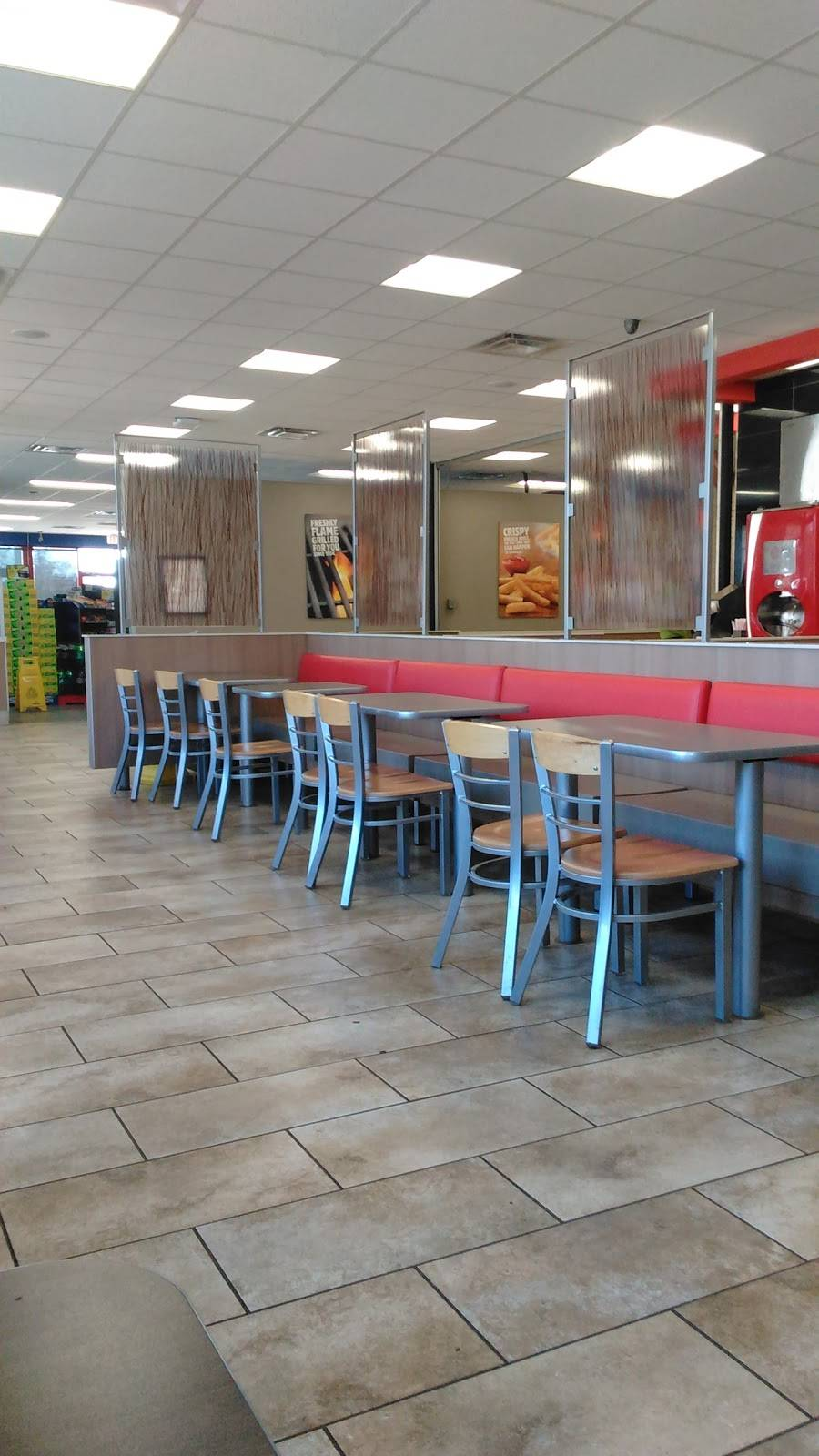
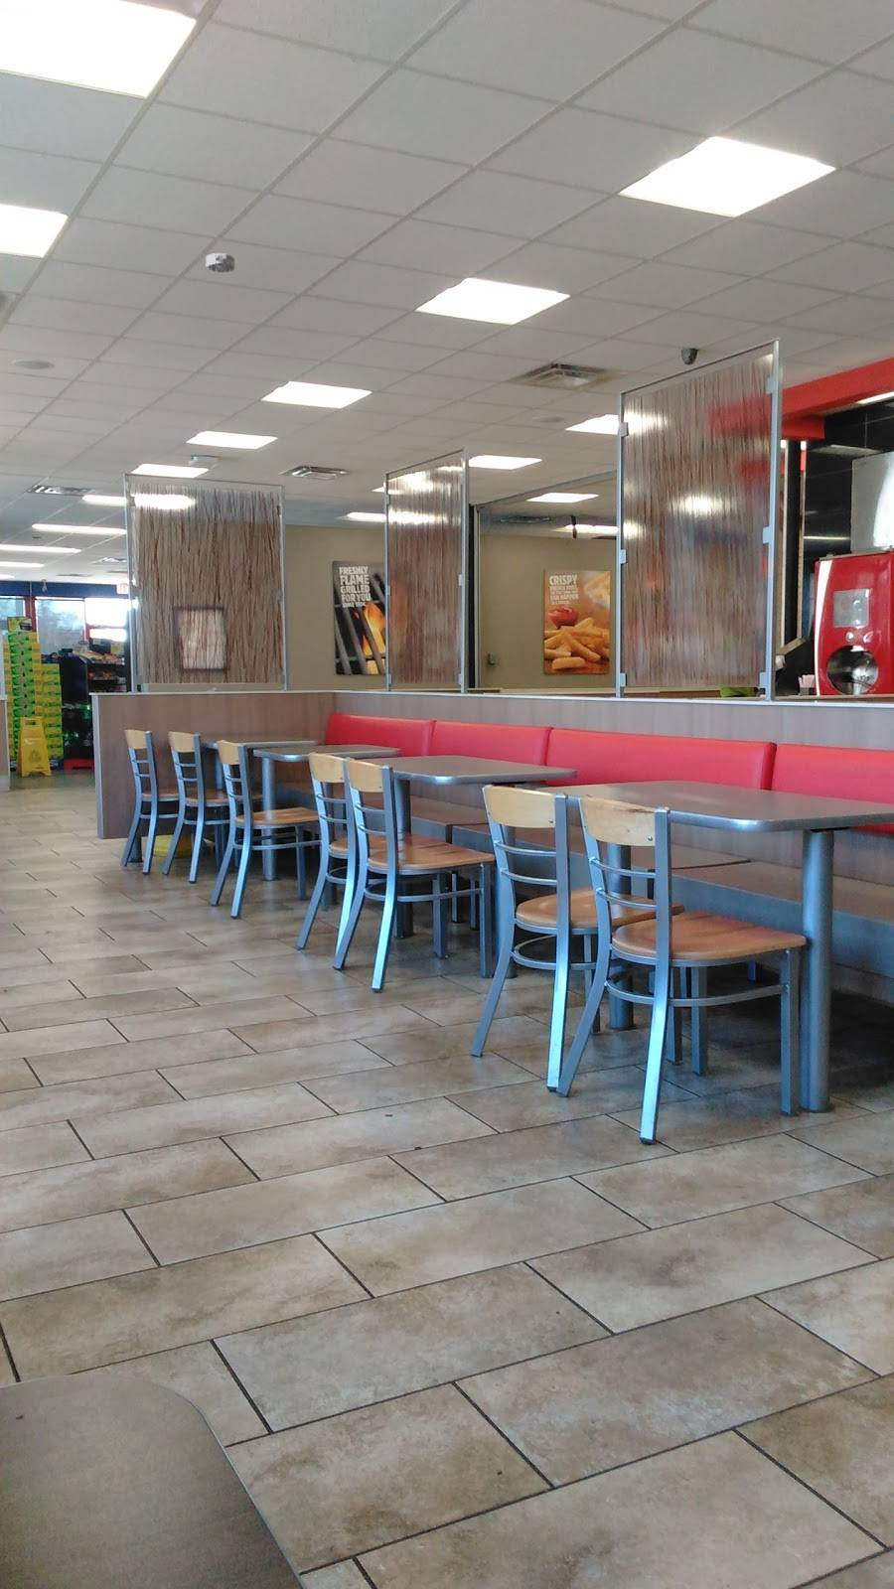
+ smoke detector [204,252,236,273]
